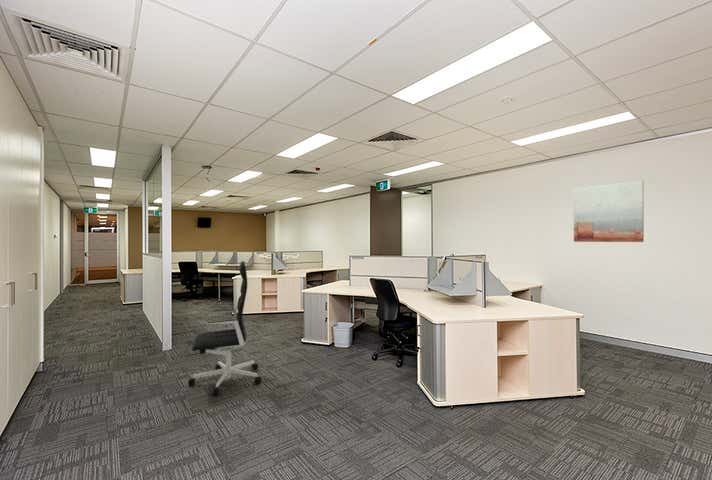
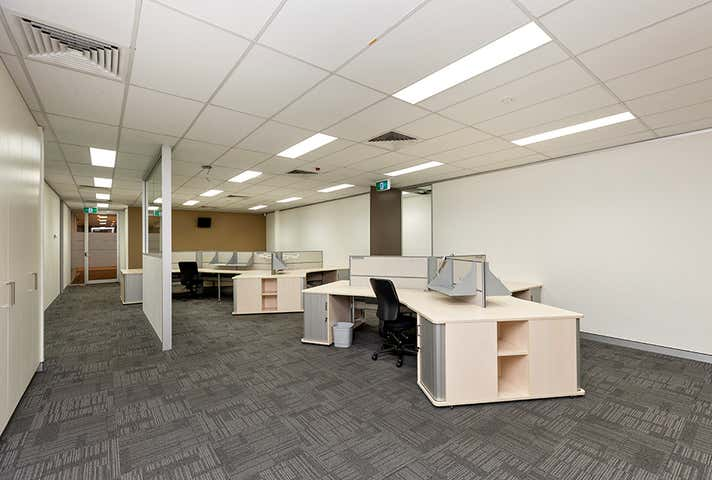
- office chair [187,260,263,397]
- wall art [573,180,645,243]
